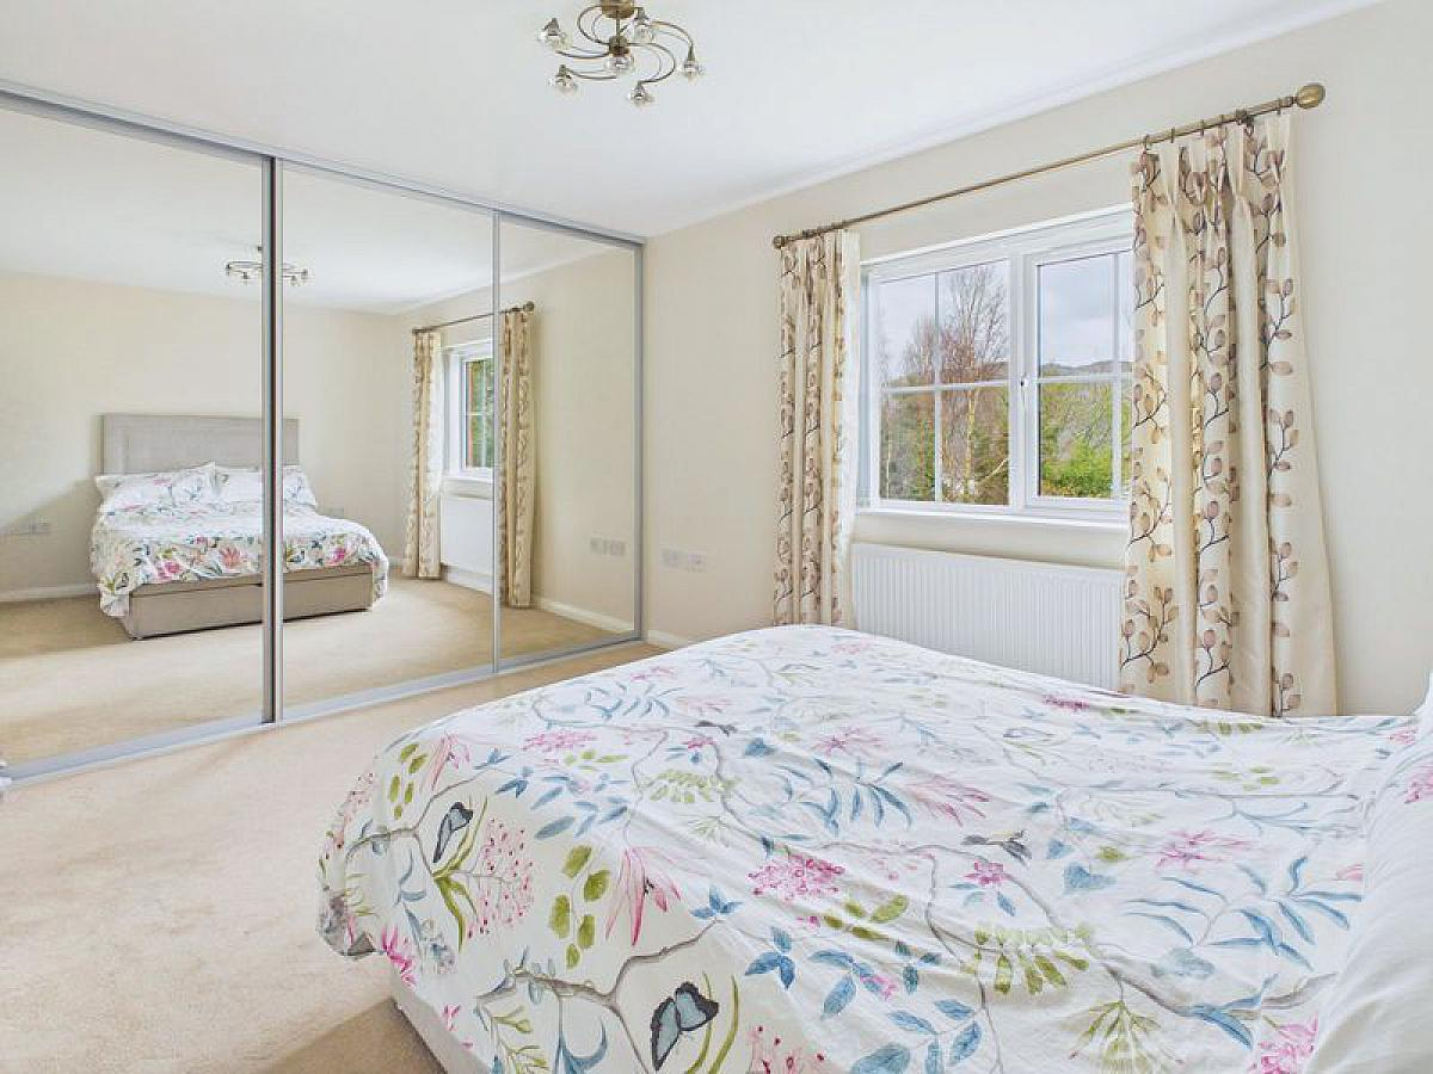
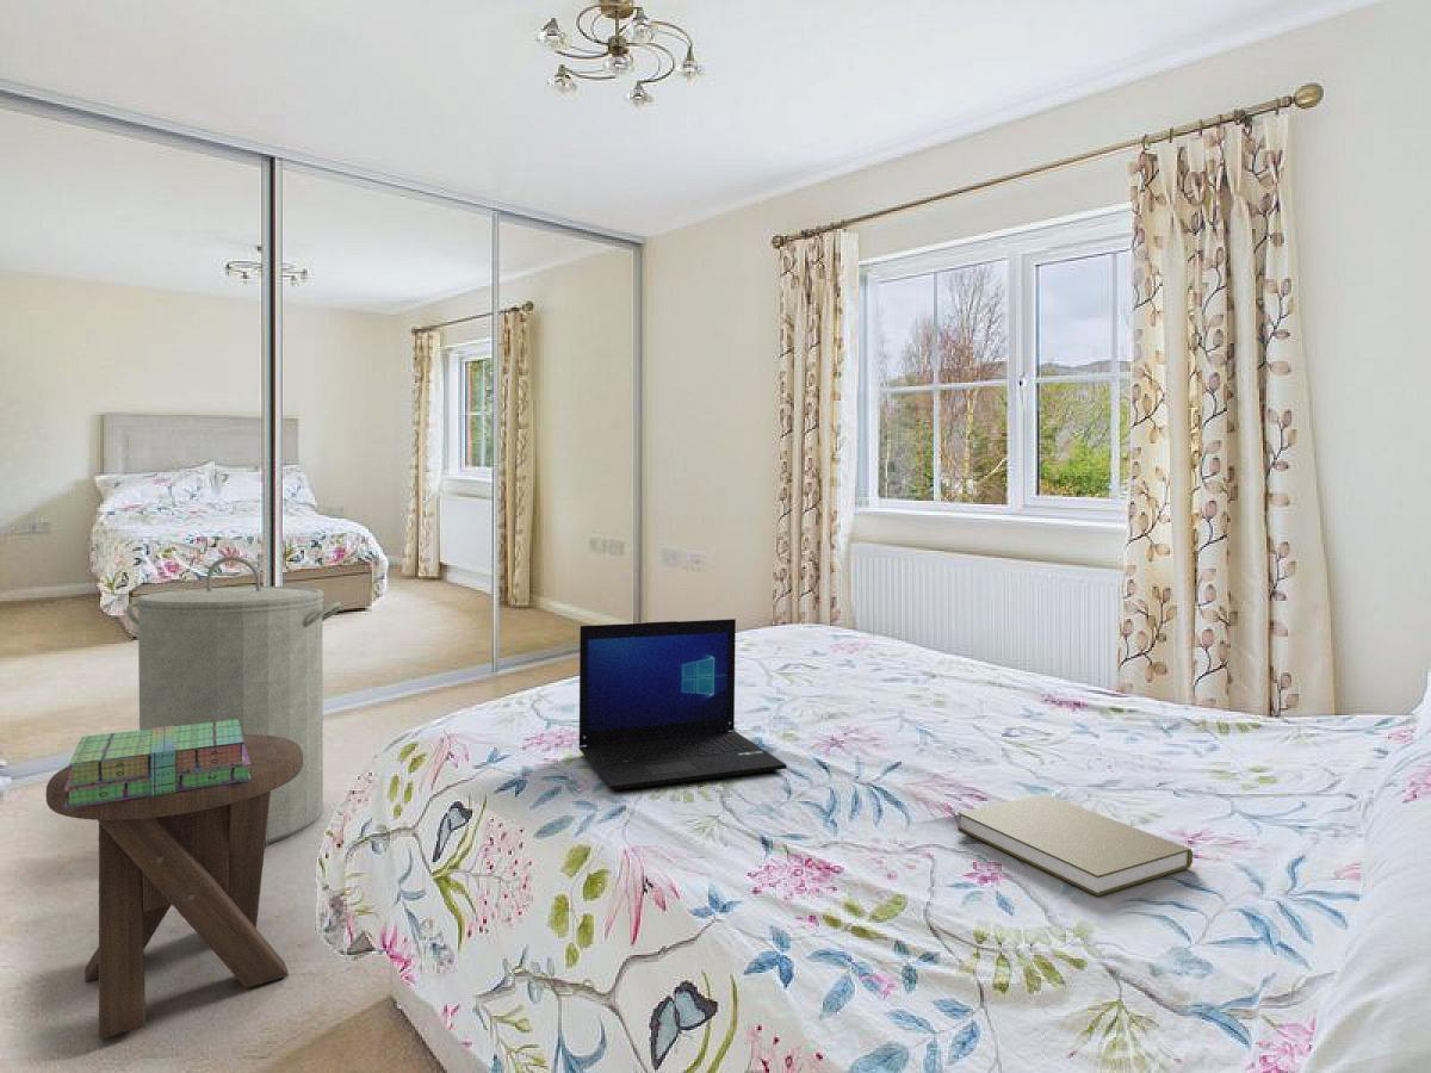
+ laptop [578,618,788,792]
+ laundry hamper [125,556,342,845]
+ book [956,793,1194,898]
+ stack of books [64,719,250,808]
+ music stool [45,734,303,1040]
